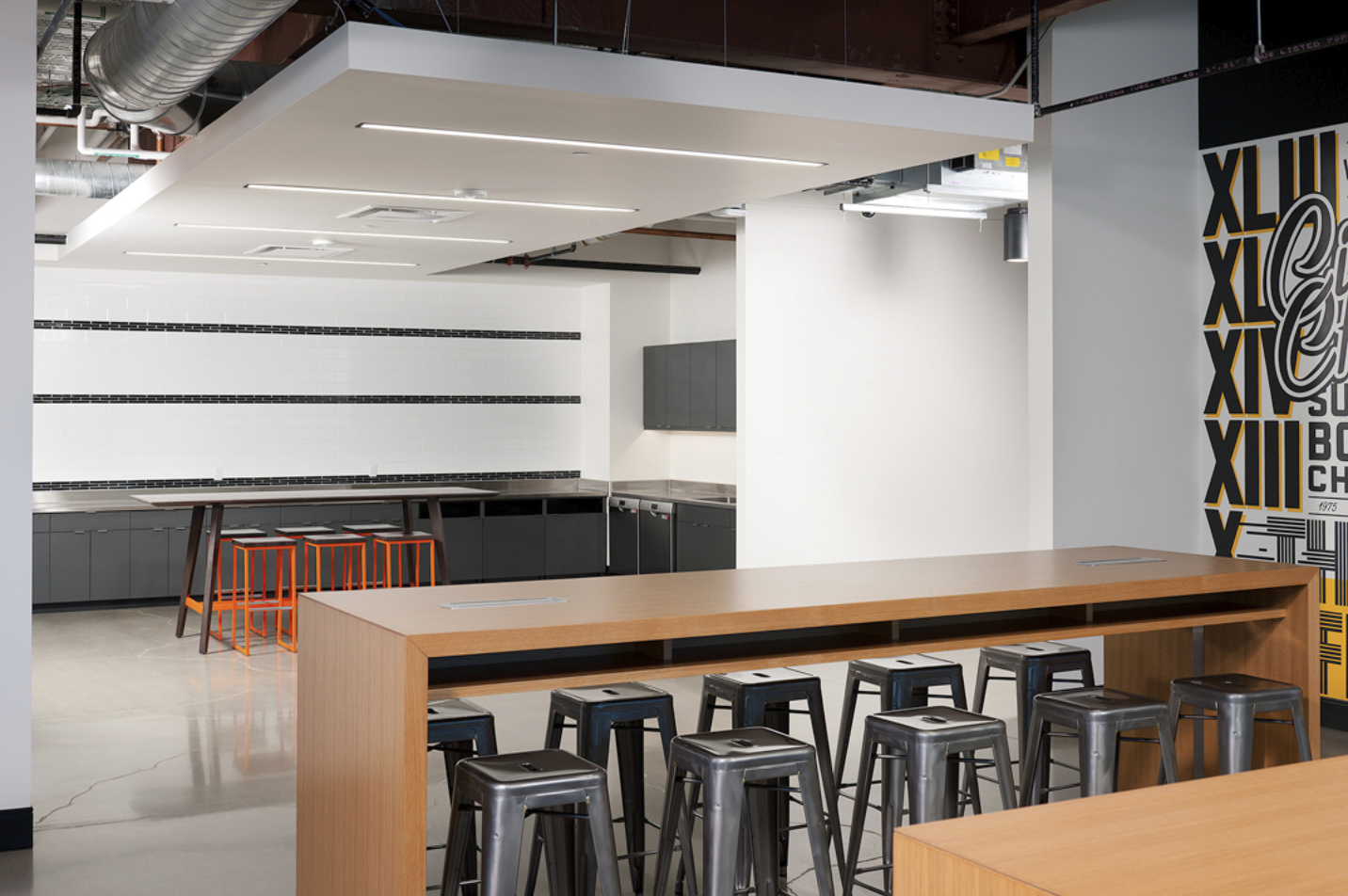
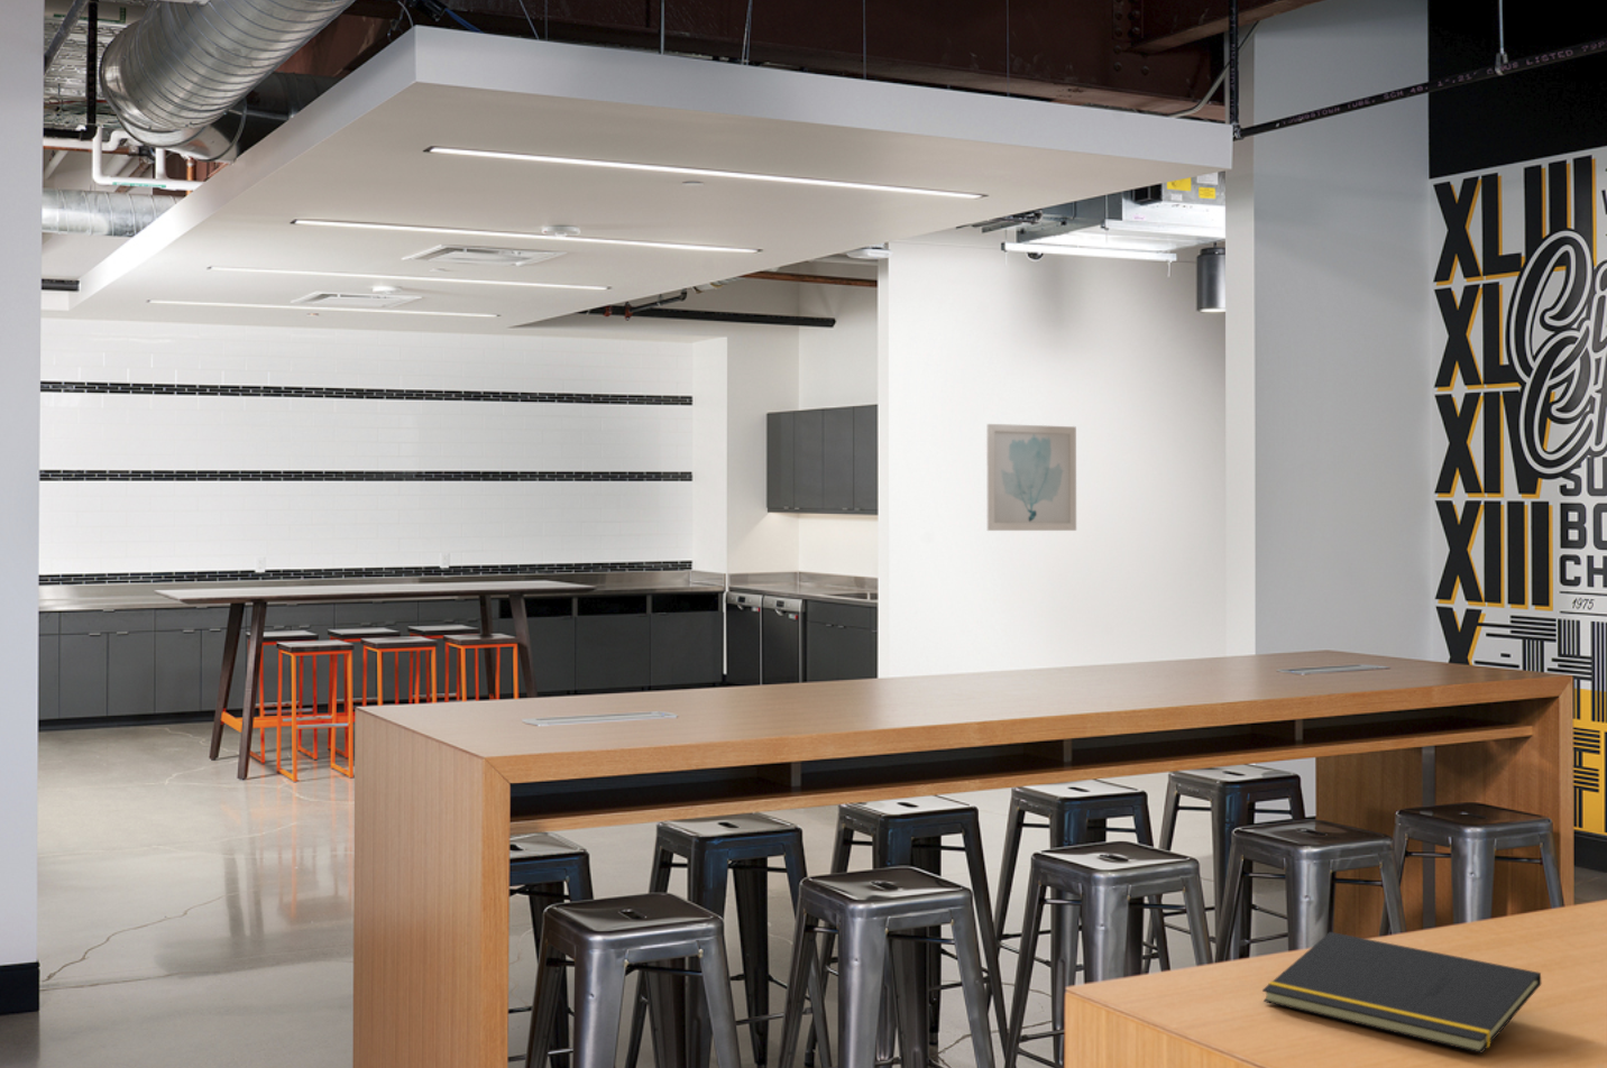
+ notepad [1261,931,1541,1055]
+ wall art [985,423,1078,532]
